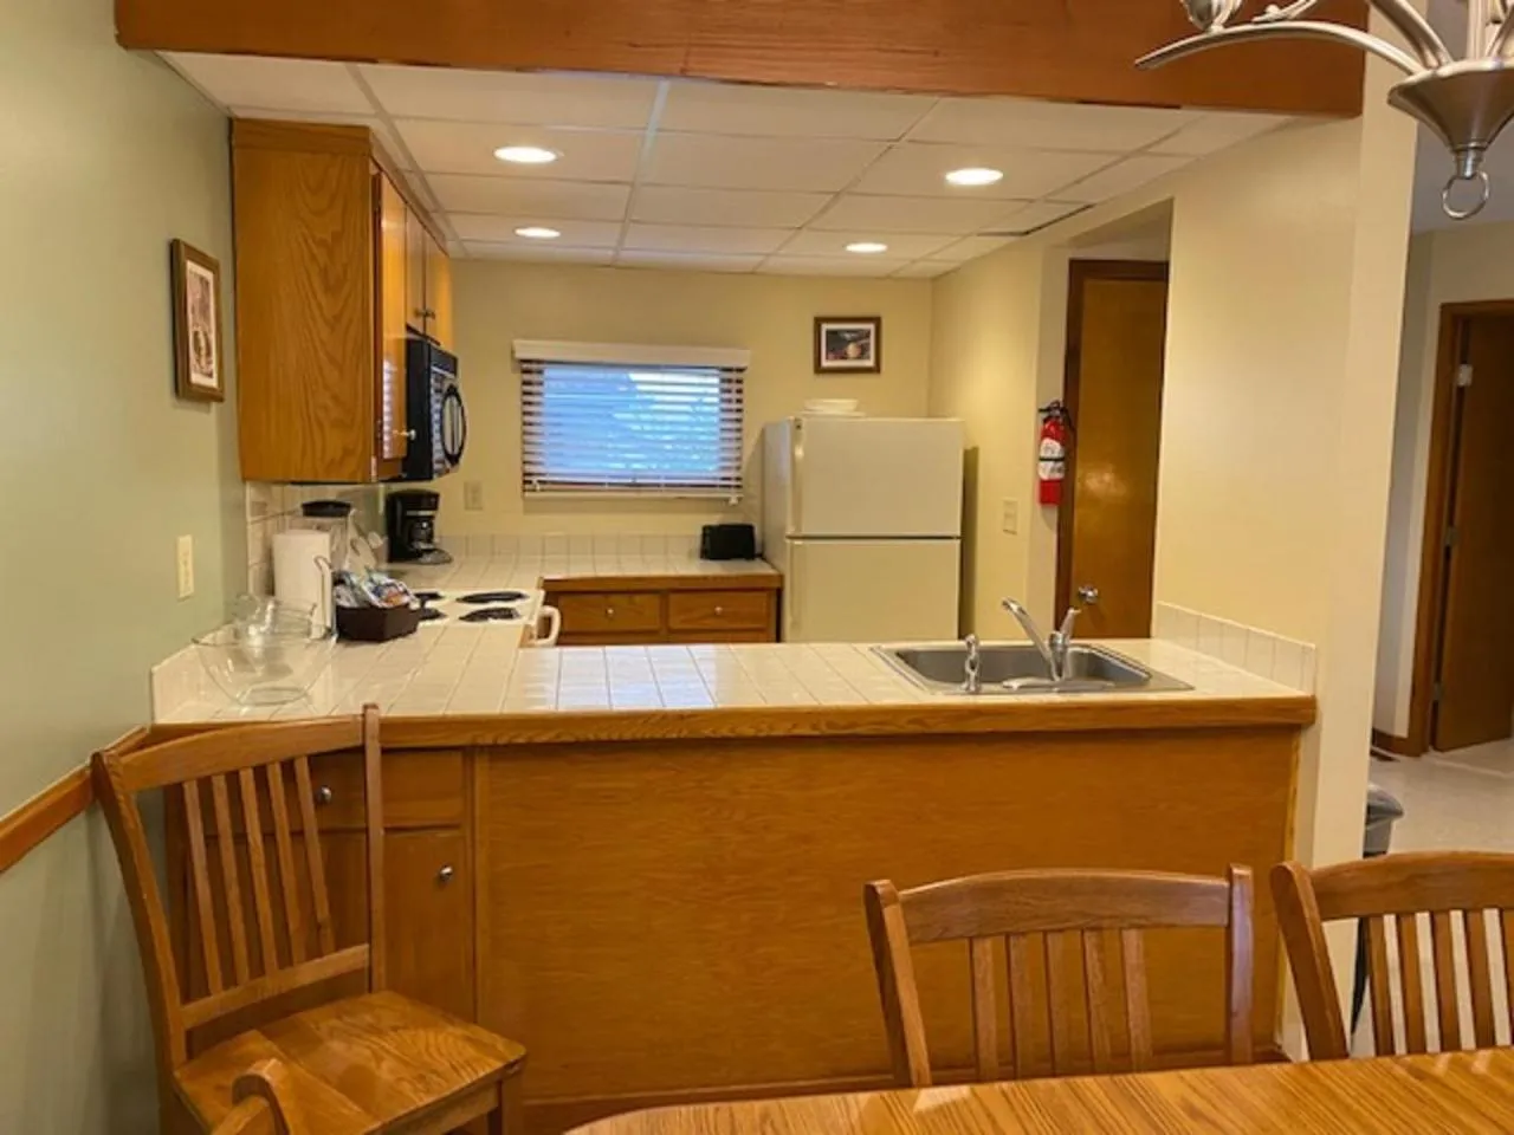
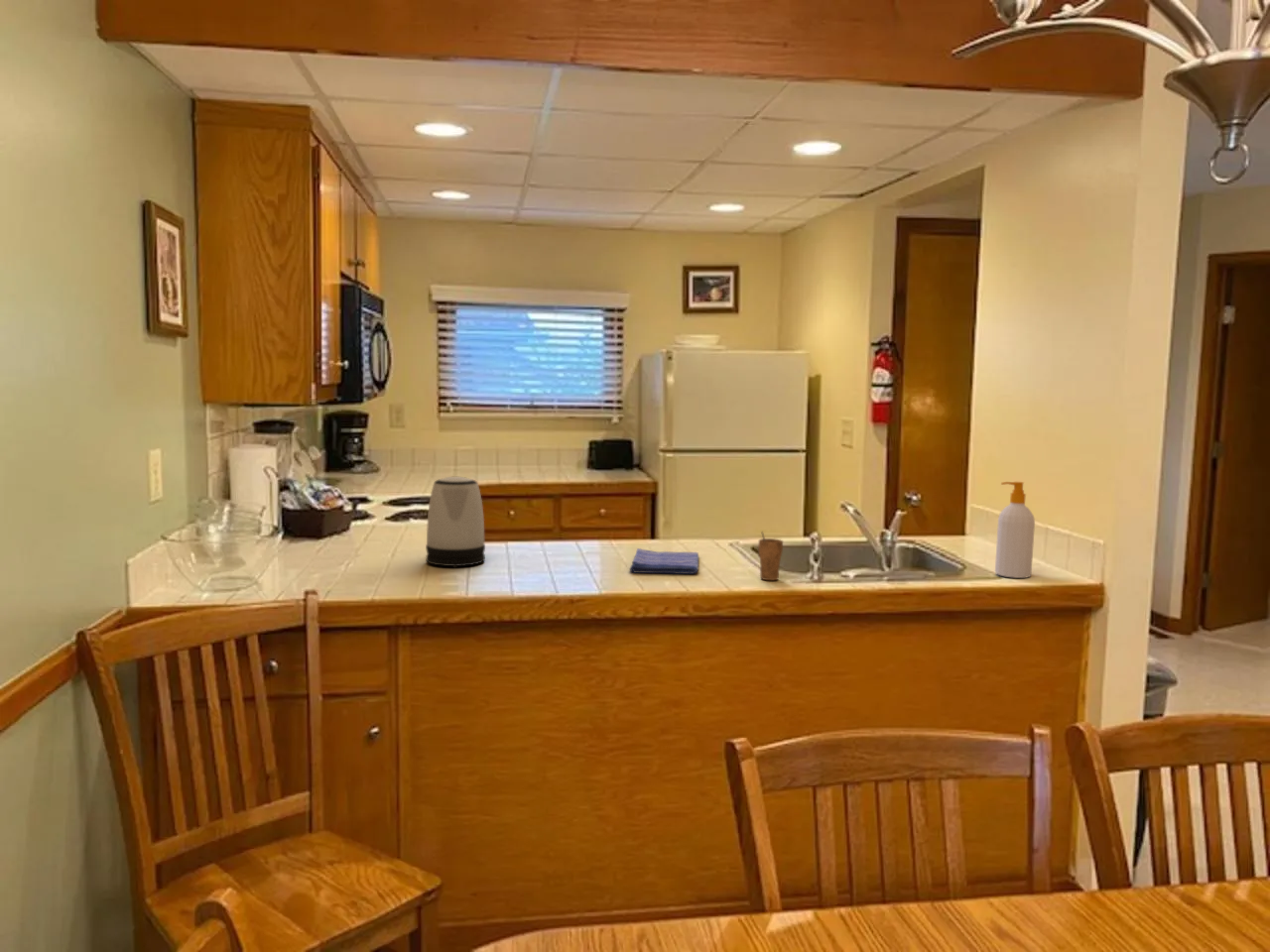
+ soap bottle [994,481,1036,579]
+ dish towel [628,547,699,575]
+ cup [758,531,784,581]
+ kettle [425,476,486,568]
